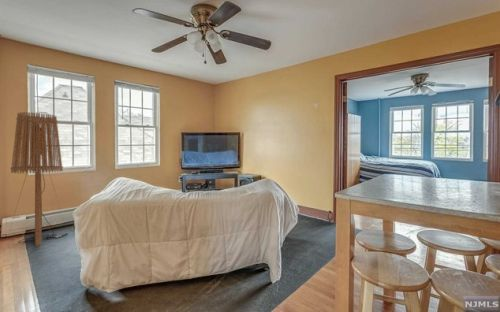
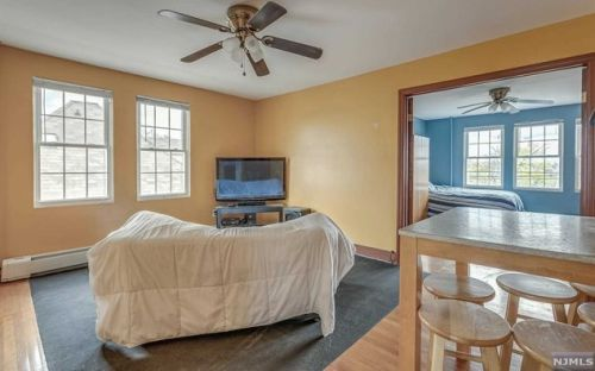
- floor lamp [6,111,65,247]
